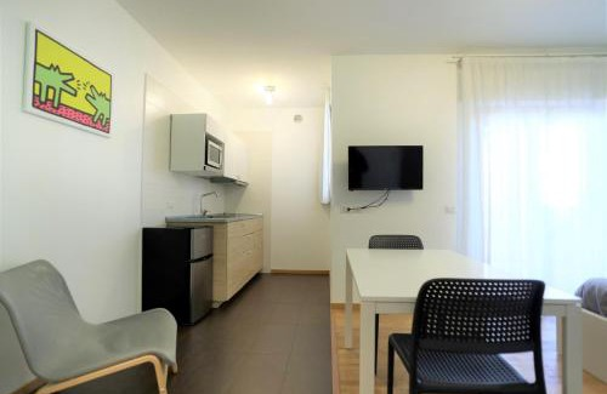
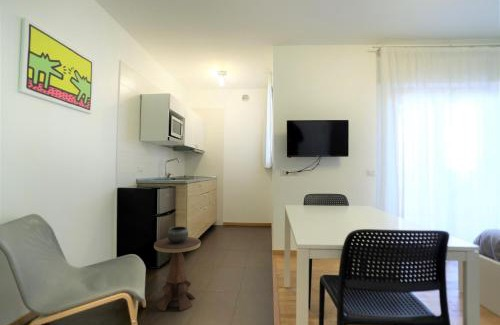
+ side table [153,226,202,312]
